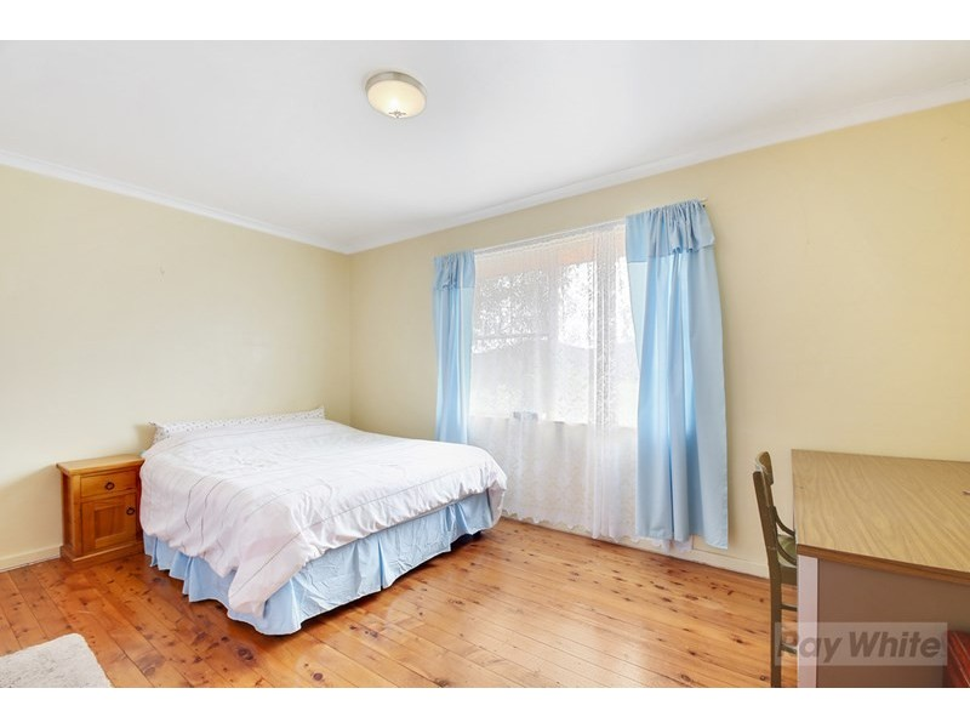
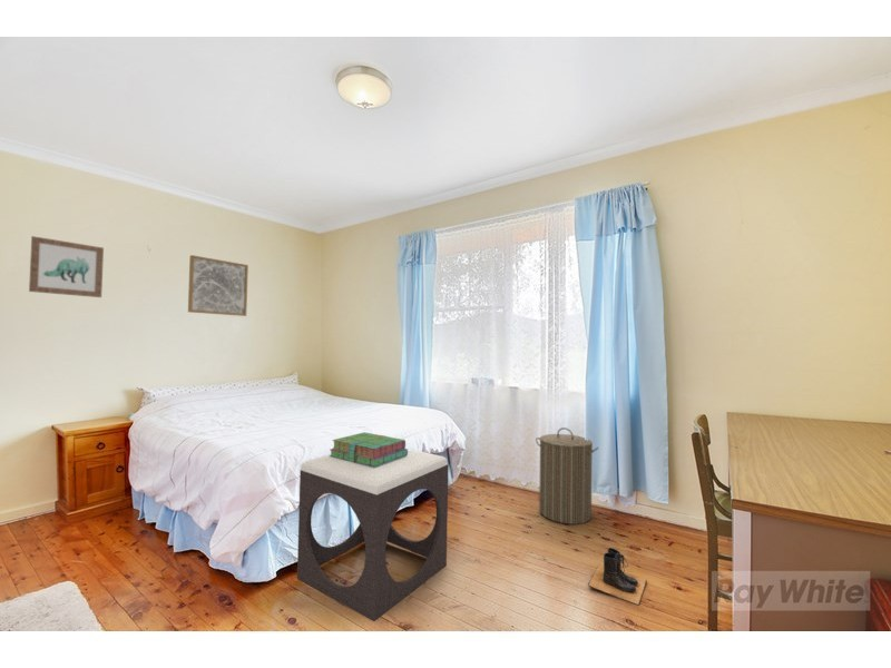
+ footstool [296,448,449,622]
+ laundry hamper [535,426,599,525]
+ boots [587,547,647,606]
+ wall art [187,254,249,317]
+ wall art [28,235,105,298]
+ stack of books [330,431,408,468]
